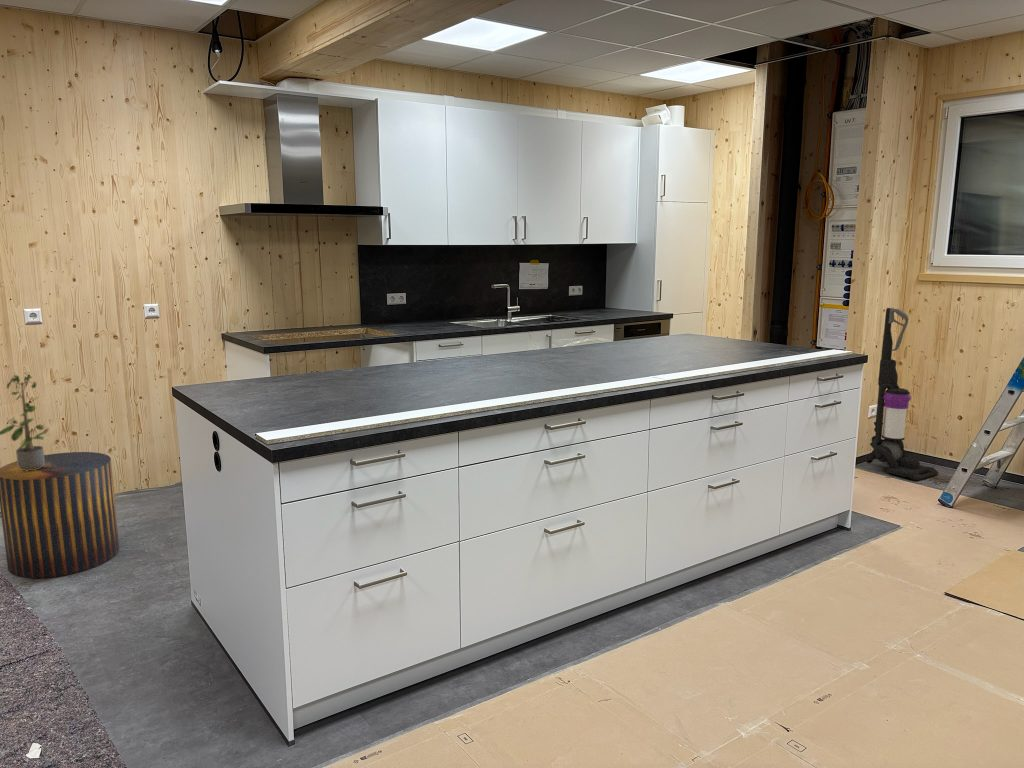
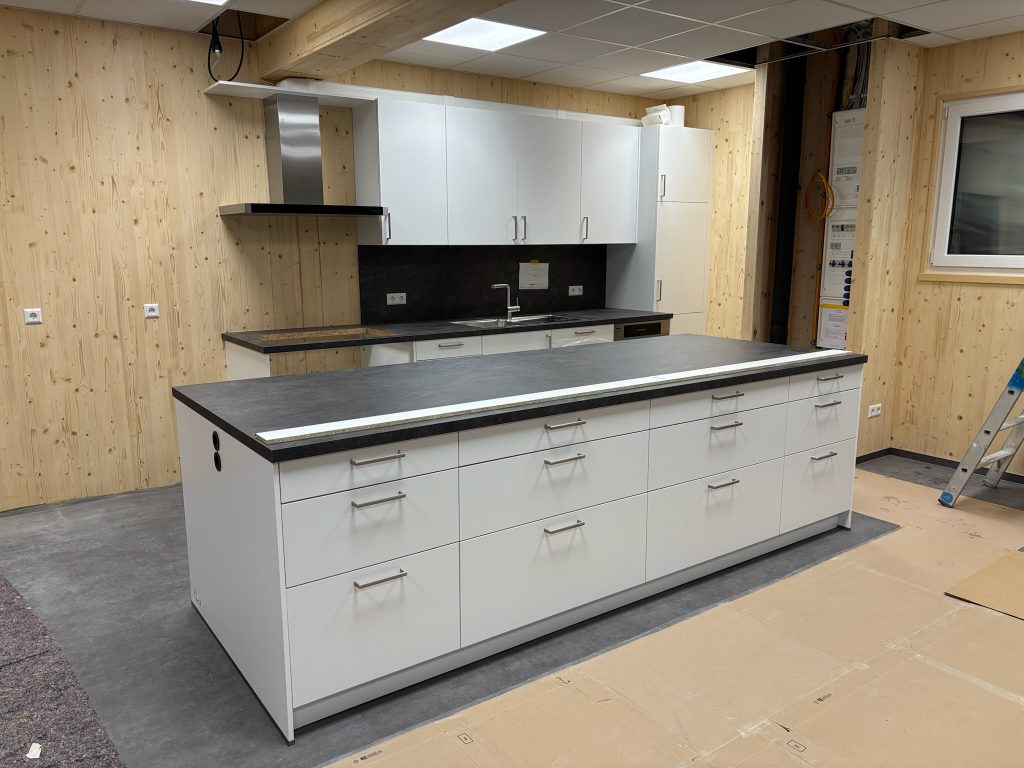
- vacuum cleaner [864,307,940,482]
- potted plant [0,371,48,471]
- stool [0,451,120,579]
